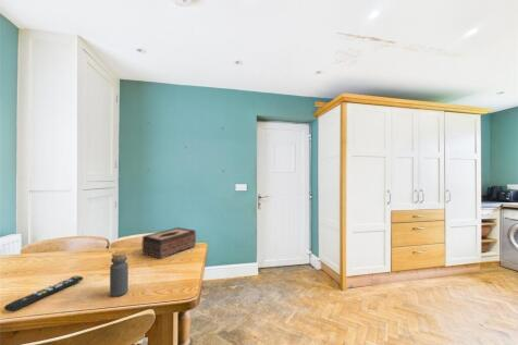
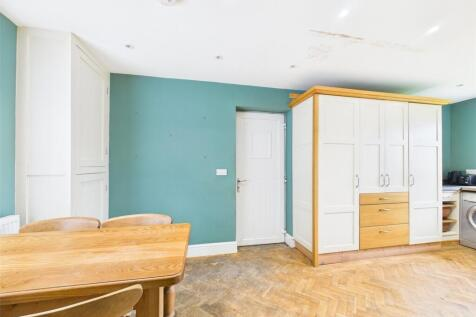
- bottle [109,250,130,298]
- remote control [3,274,84,313]
- tissue box [140,226,197,260]
